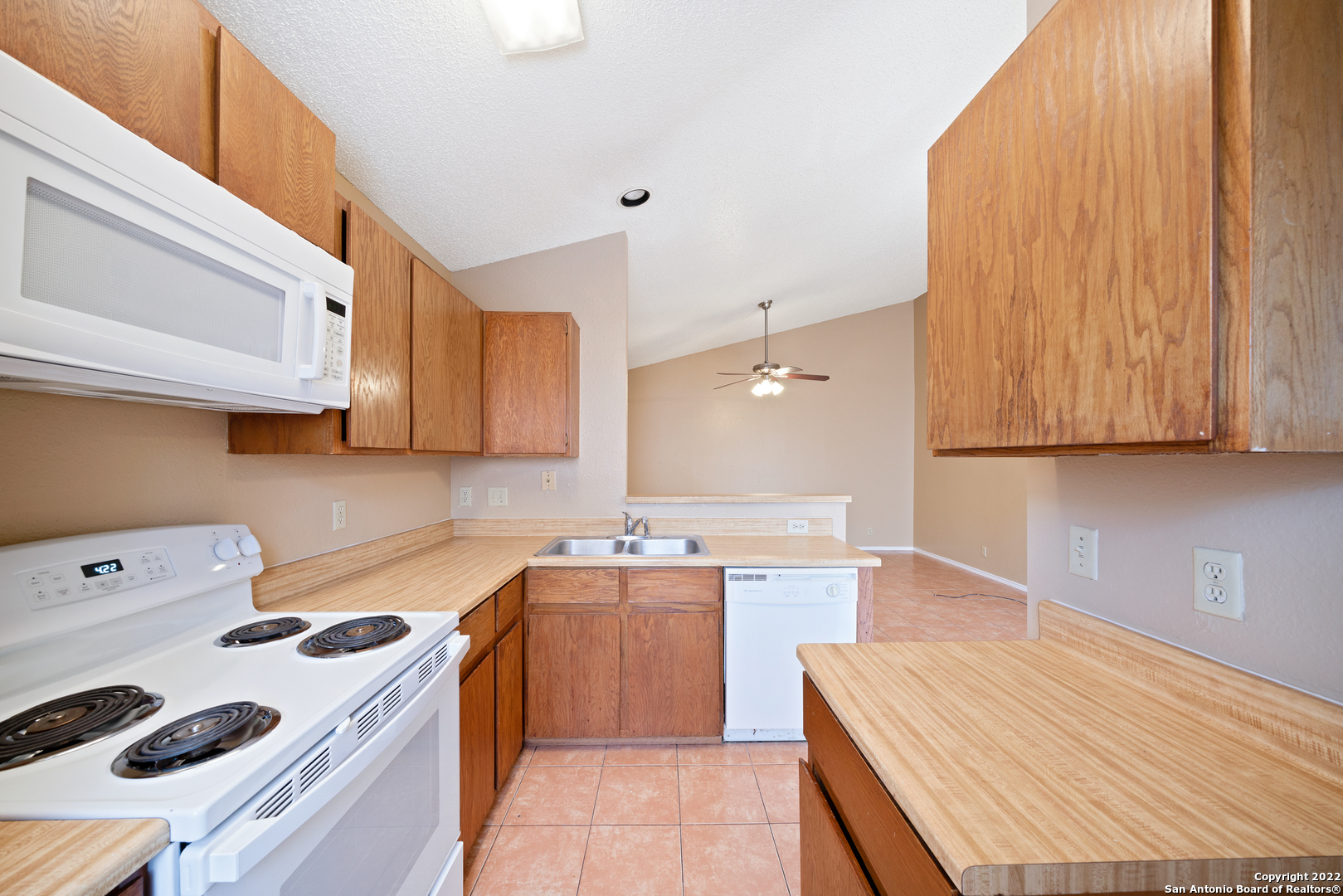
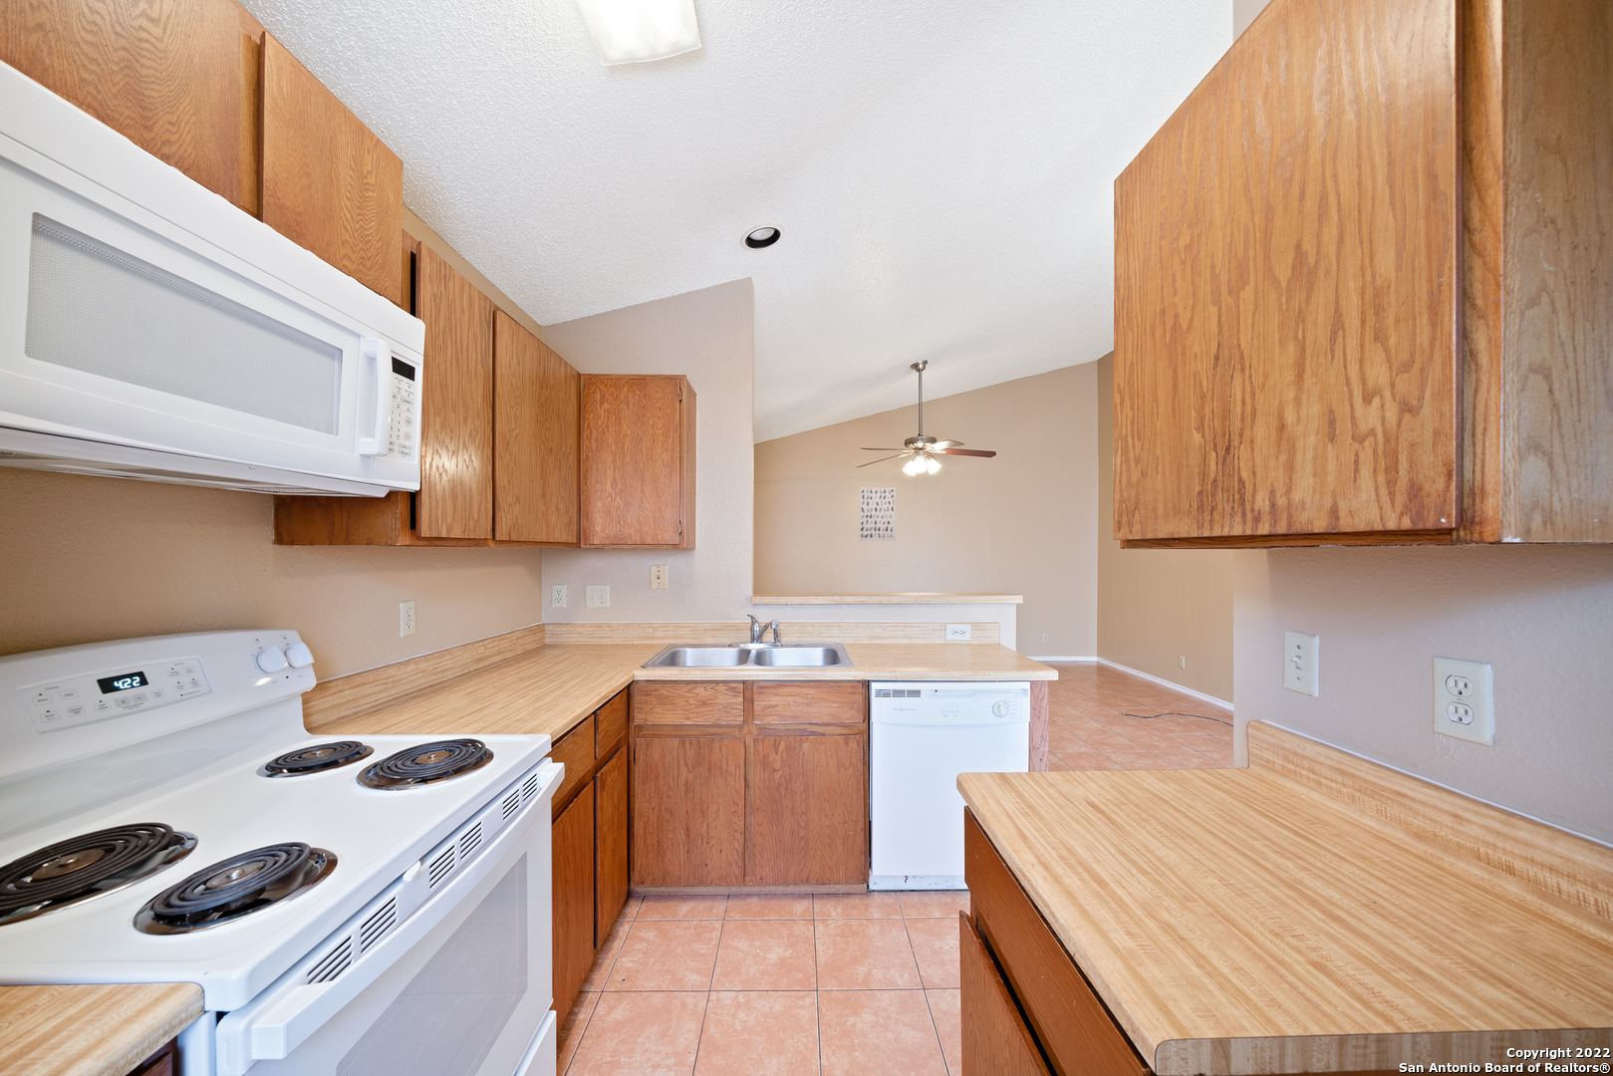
+ wall art [859,486,897,542]
